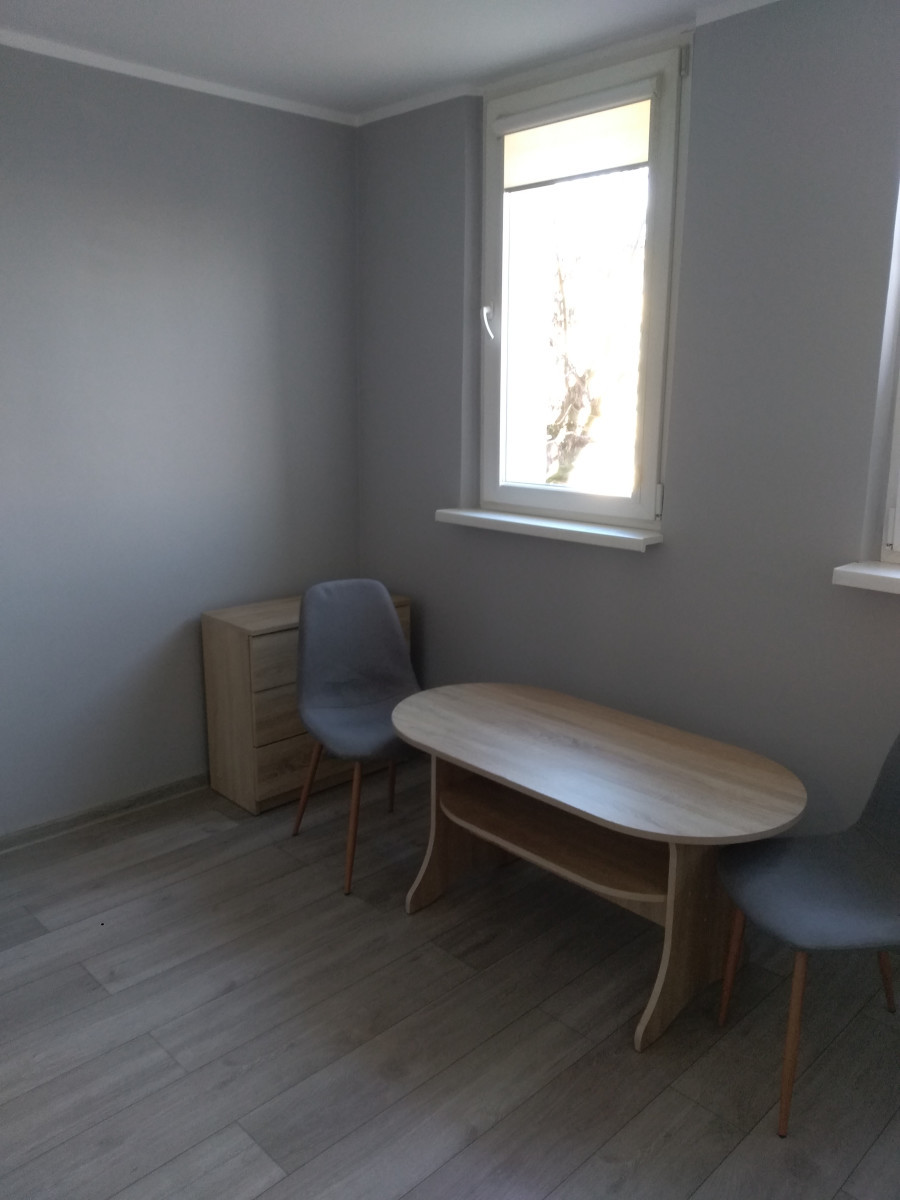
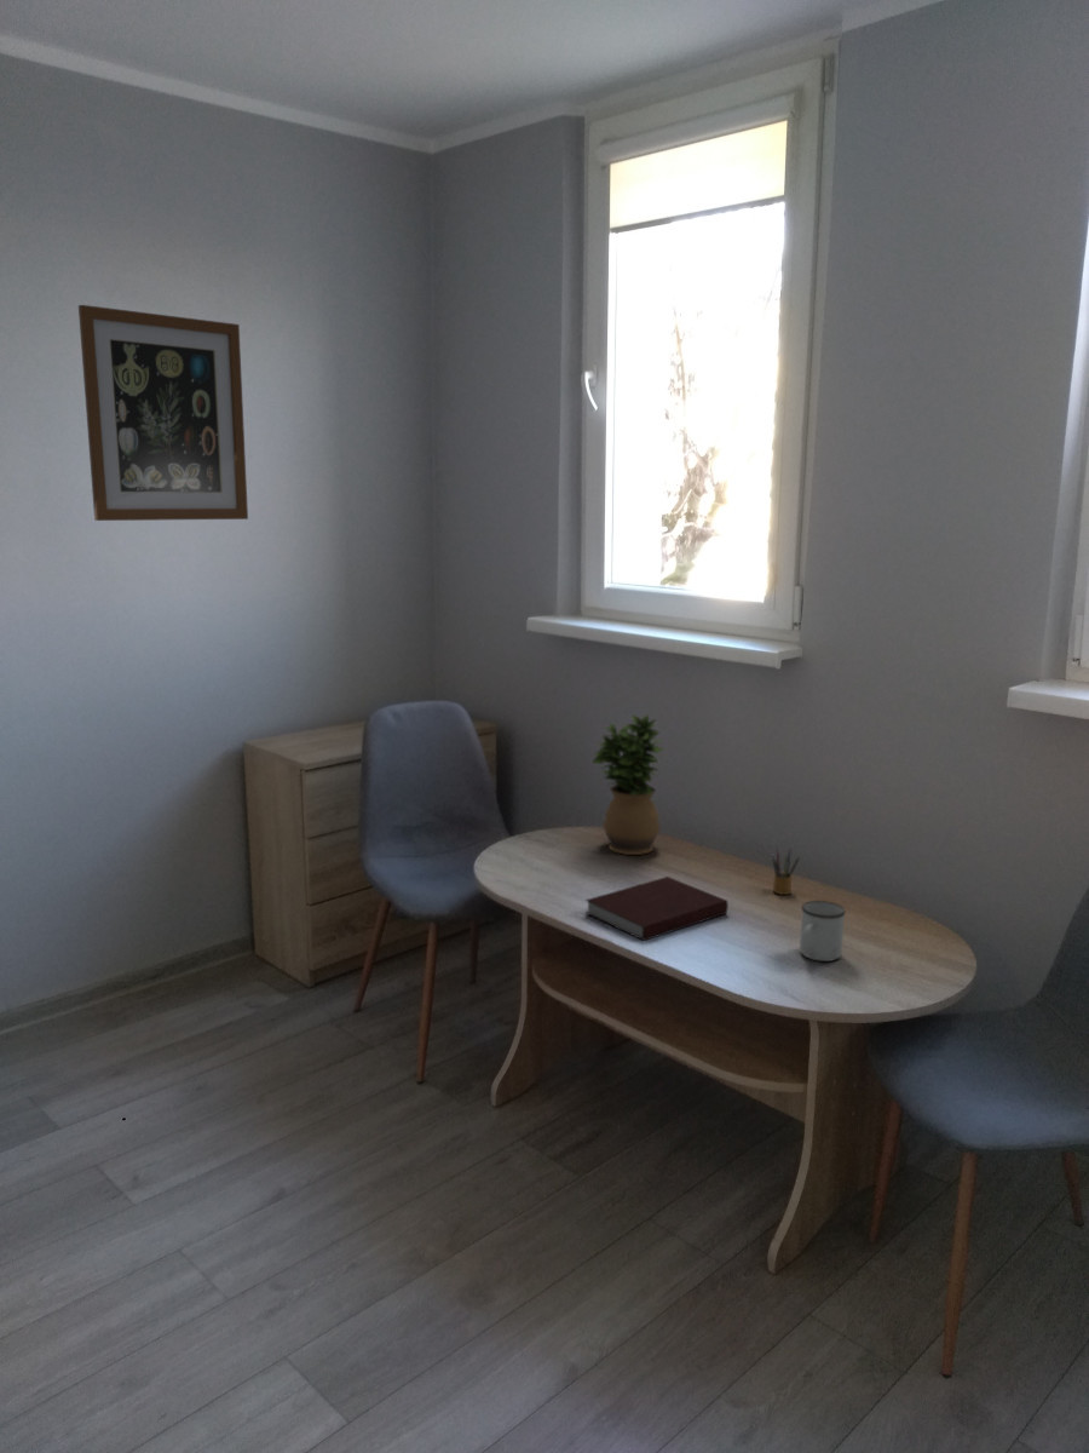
+ pencil box [771,846,801,896]
+ wall art [77,304,249,522]
+ potted plant [592,714,666,856]
+ notebook [584,875,730,942]
+ mug [799,900,847,963]
